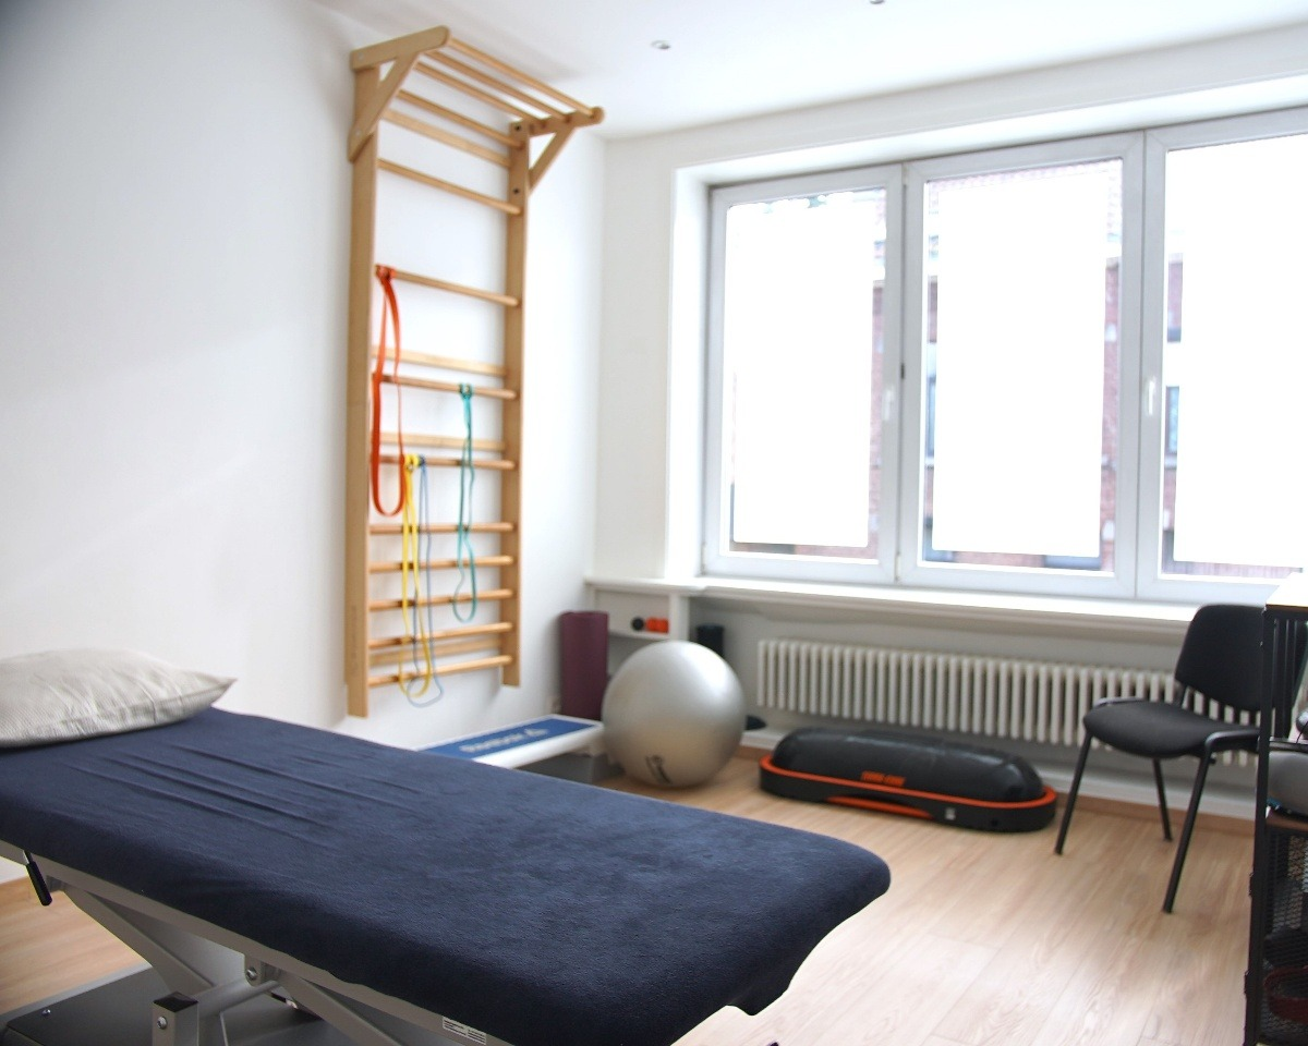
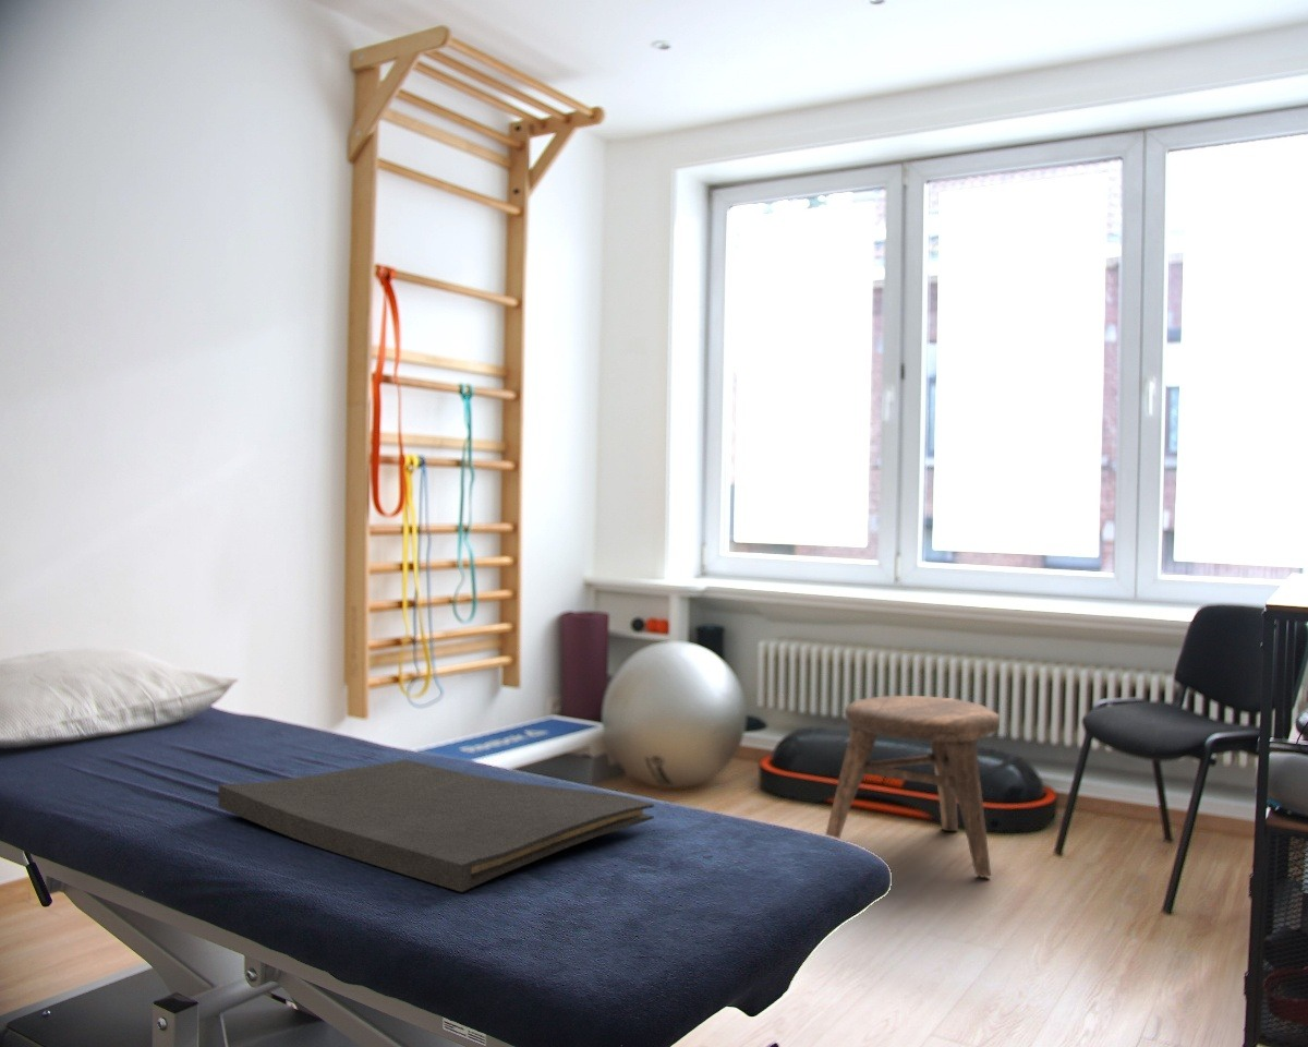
+ stool [824,695,1001,879]
+ hand towel [217,759,655,893]
